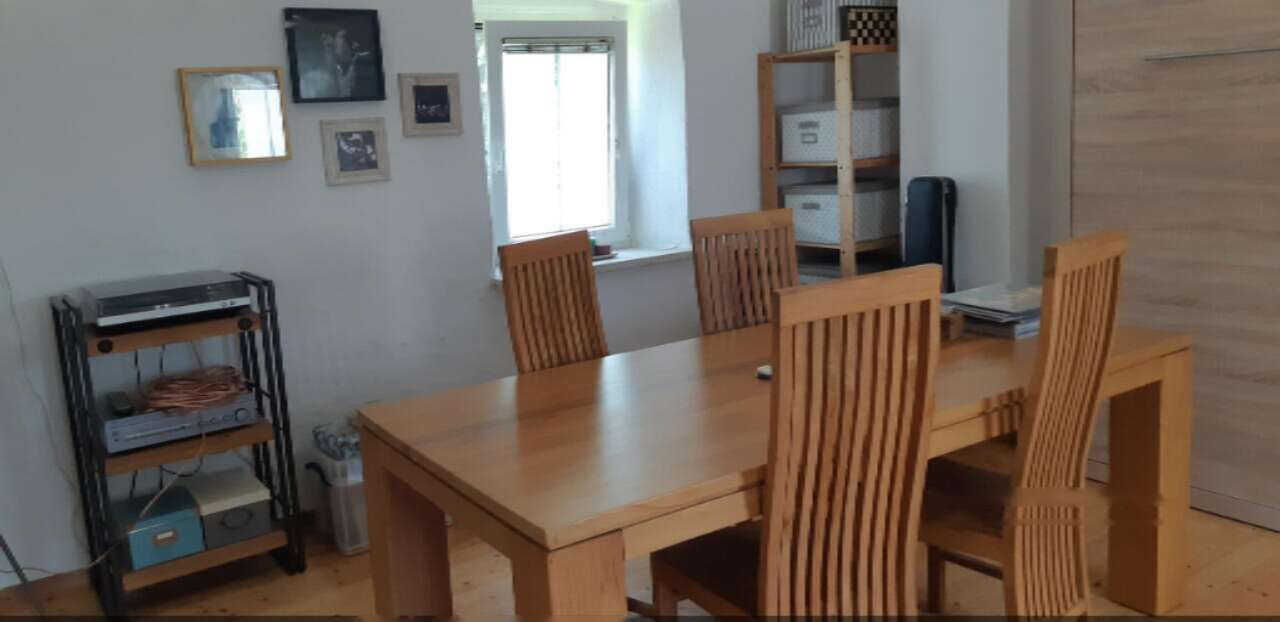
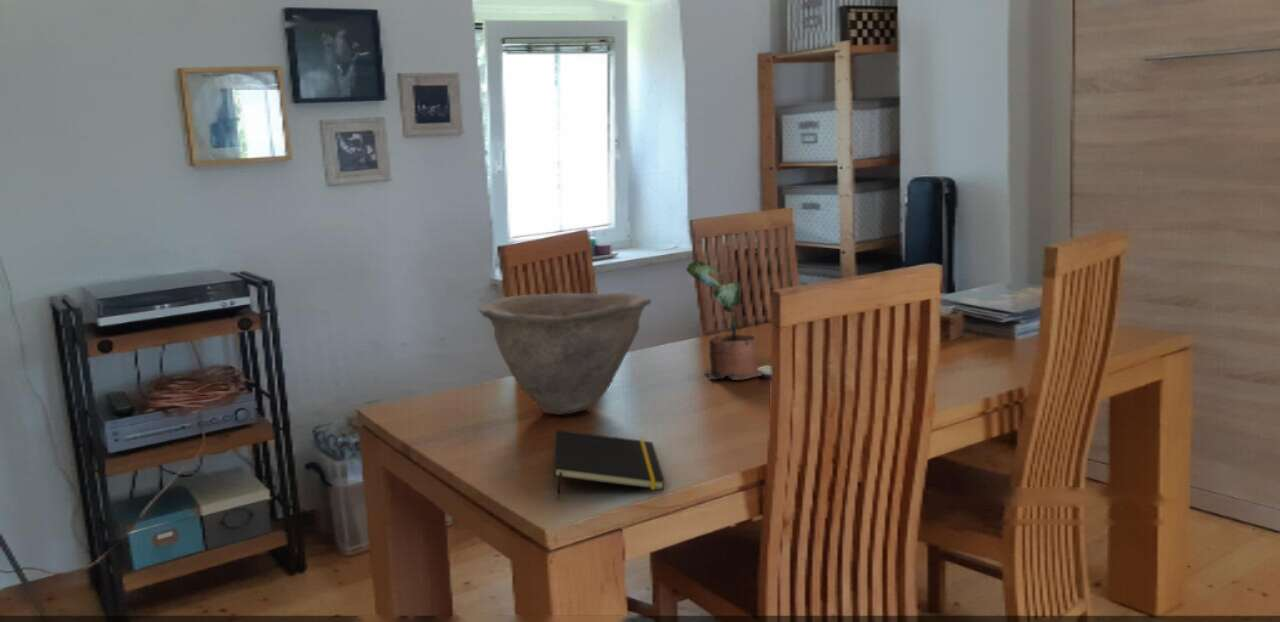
+ notepad [553,429,666,500]
+ potted plant [685,260,763,381]
+ bowl [478,291,652,416]
